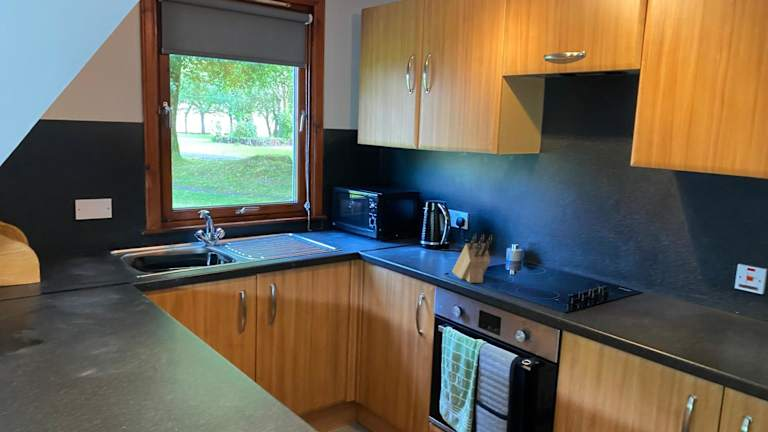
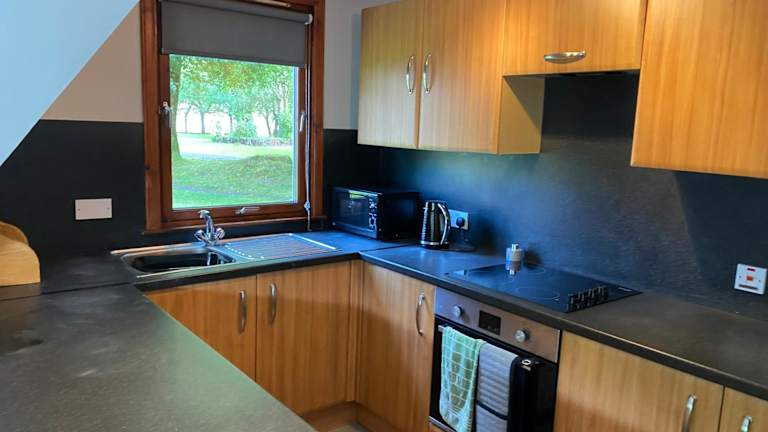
- knife block [451,233,494,284]
